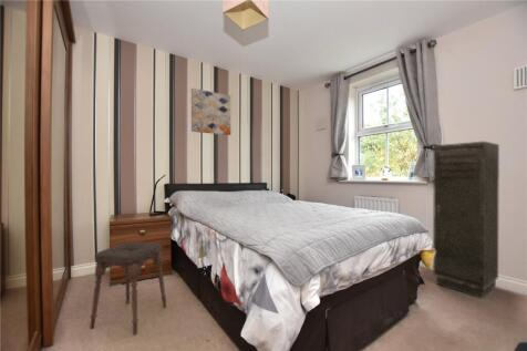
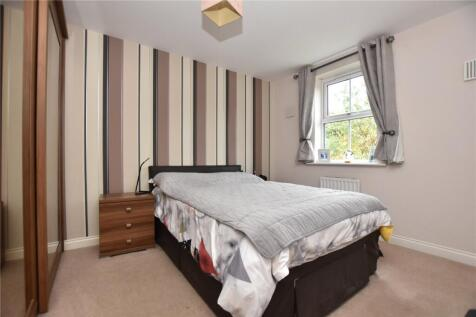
- wall art [190,87,231,136]
- storage cabinet [432,141,500,299]
- stool [90,241,167,335]
